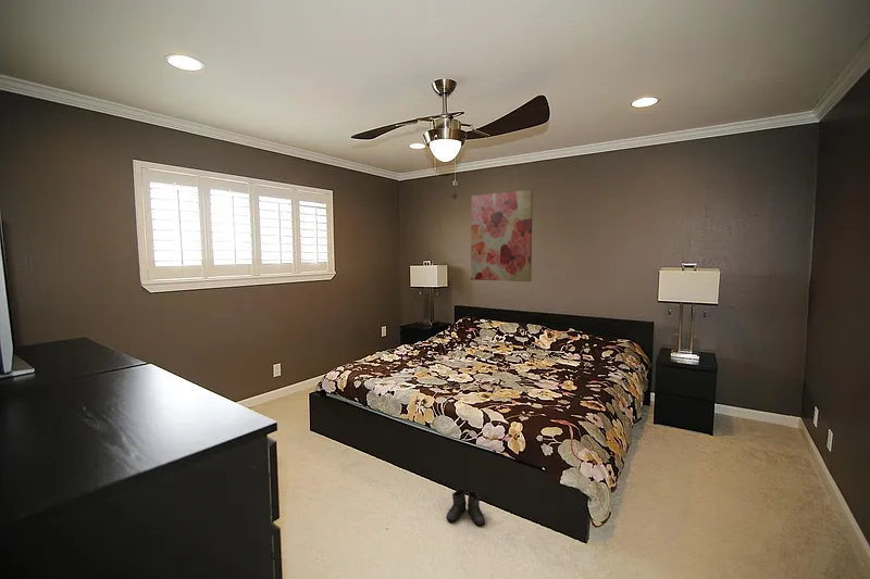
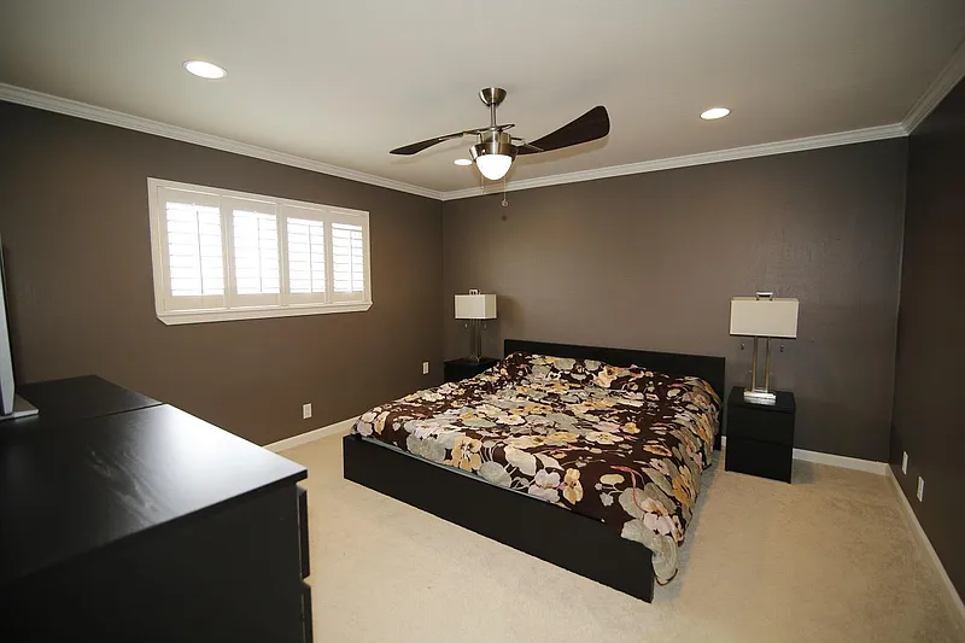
- wall art [470,189,534,282]
- boots [446,488,486,527]
